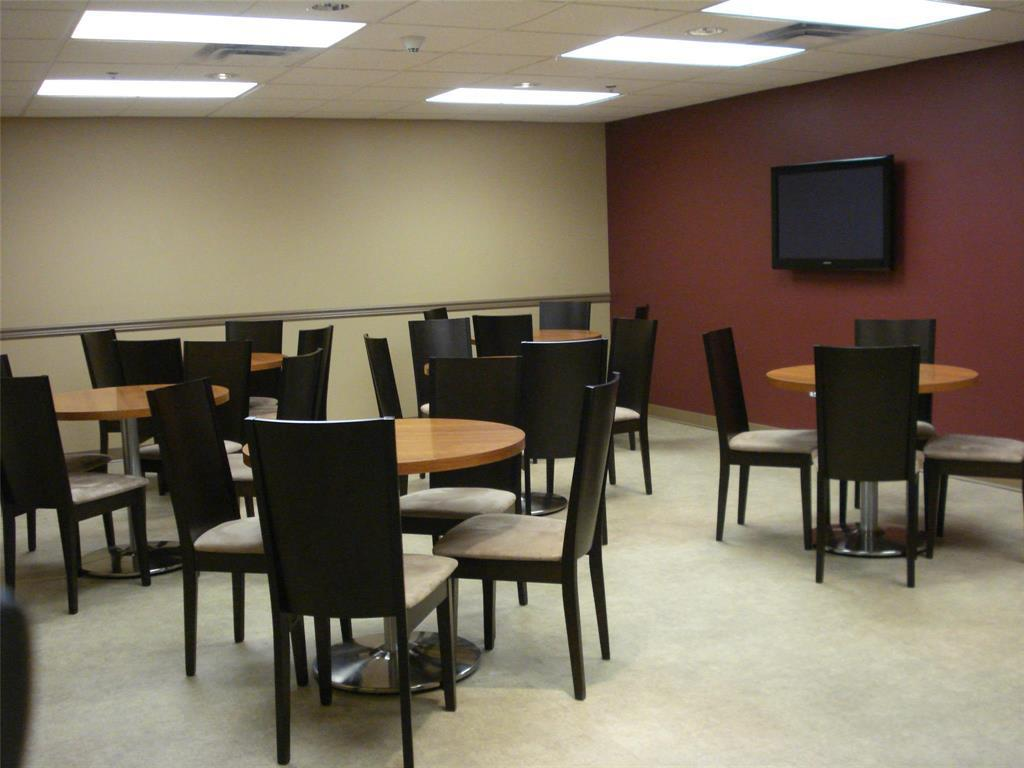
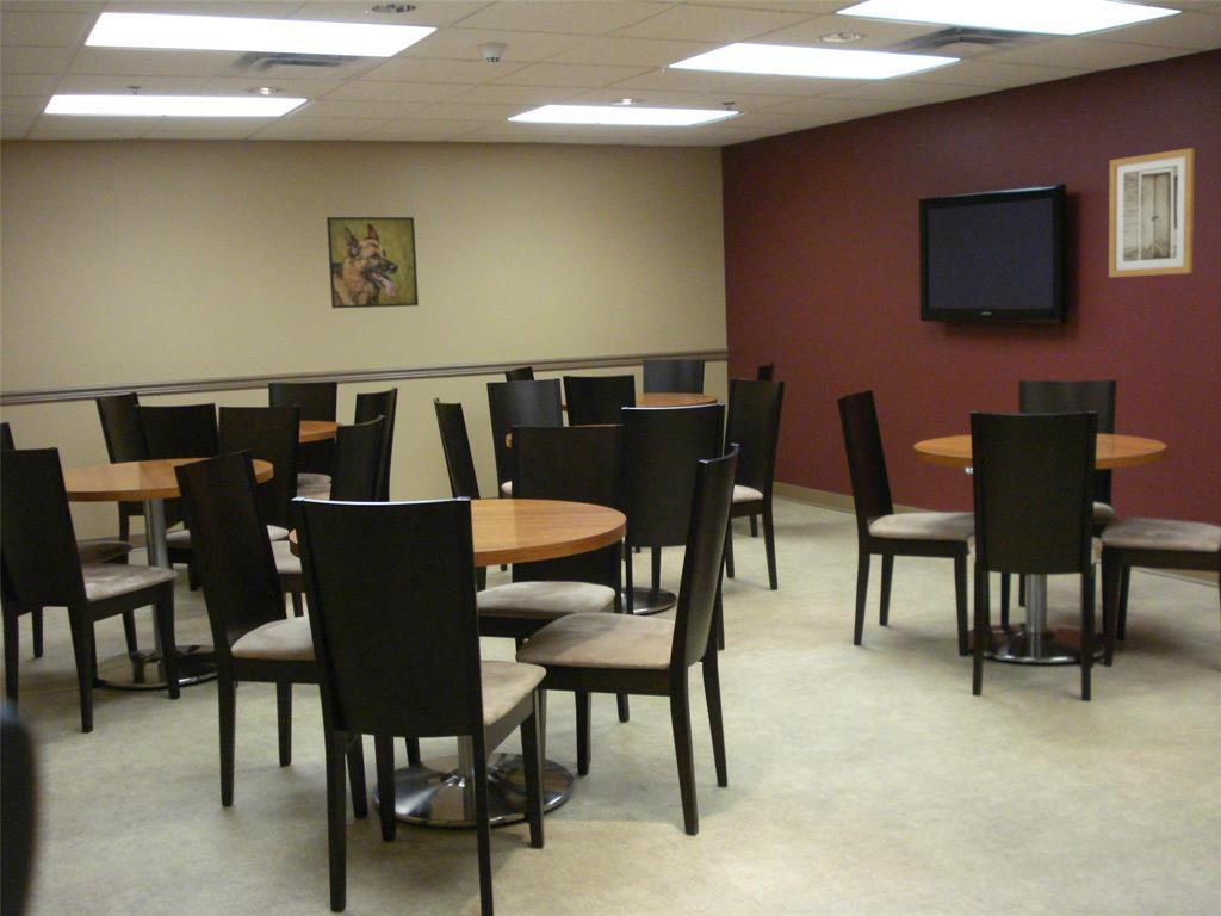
+ wall art [1108,147,1196,278]
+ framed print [326,216,420,309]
